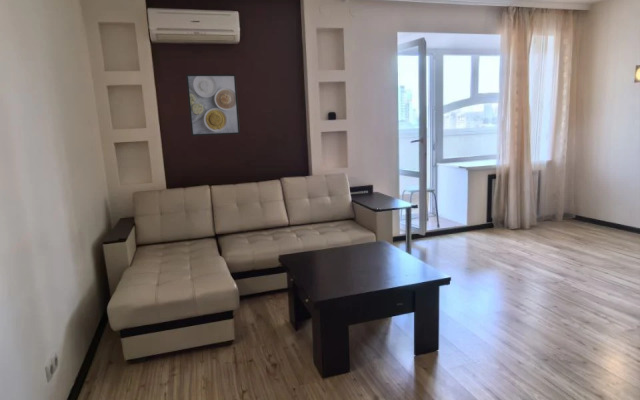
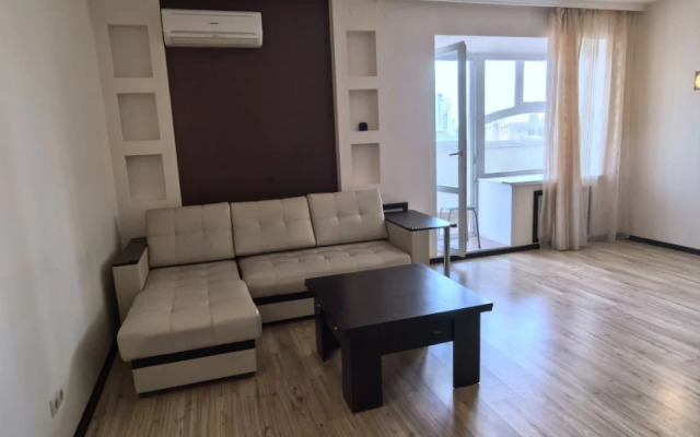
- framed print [185,73,241,137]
